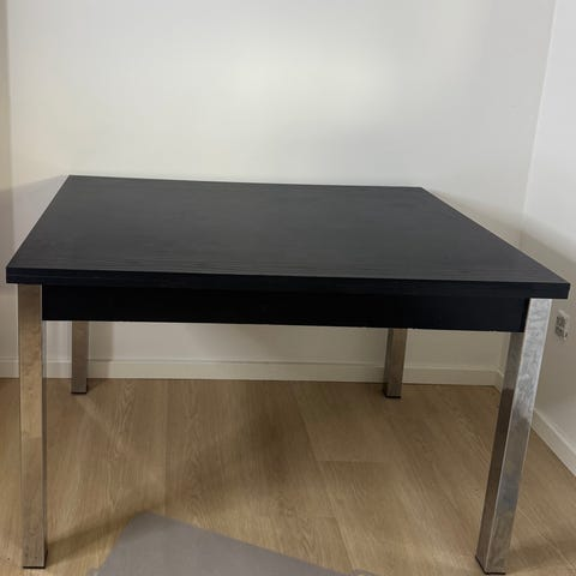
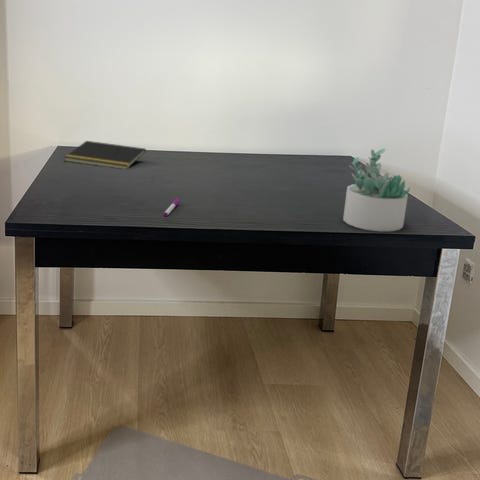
+ succulent plant [342,148,411,232]
+ pen [163,198,181,217]
+ notepad [63,140,147,170]
